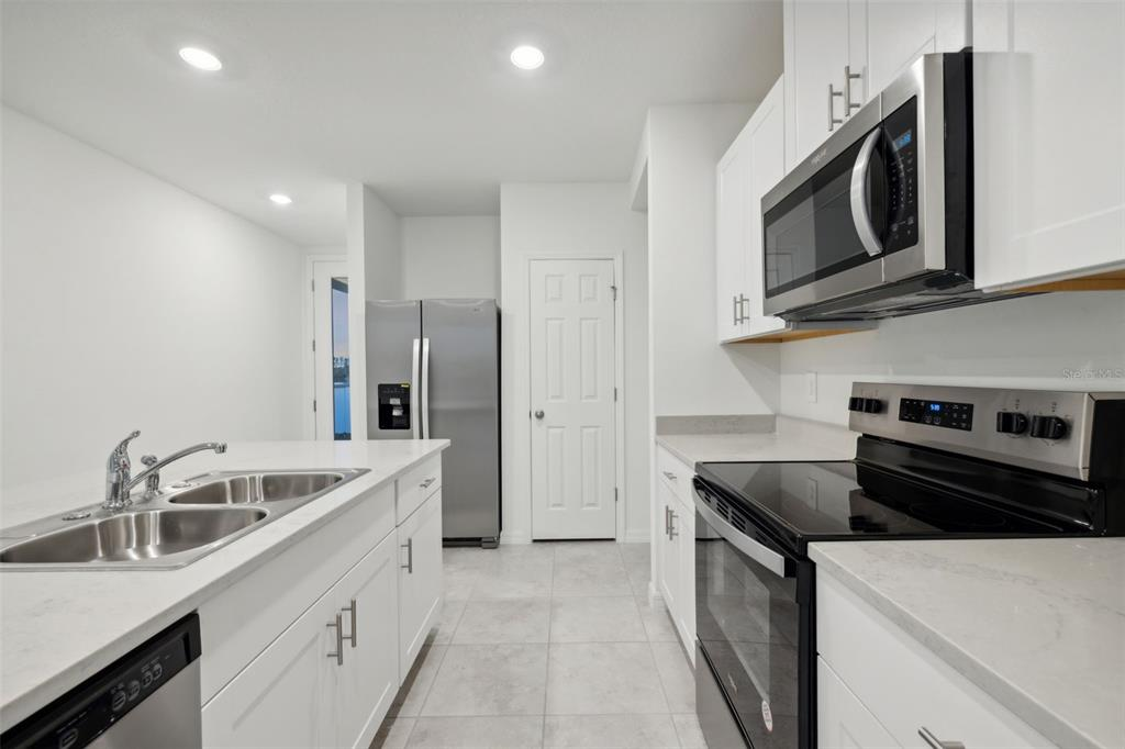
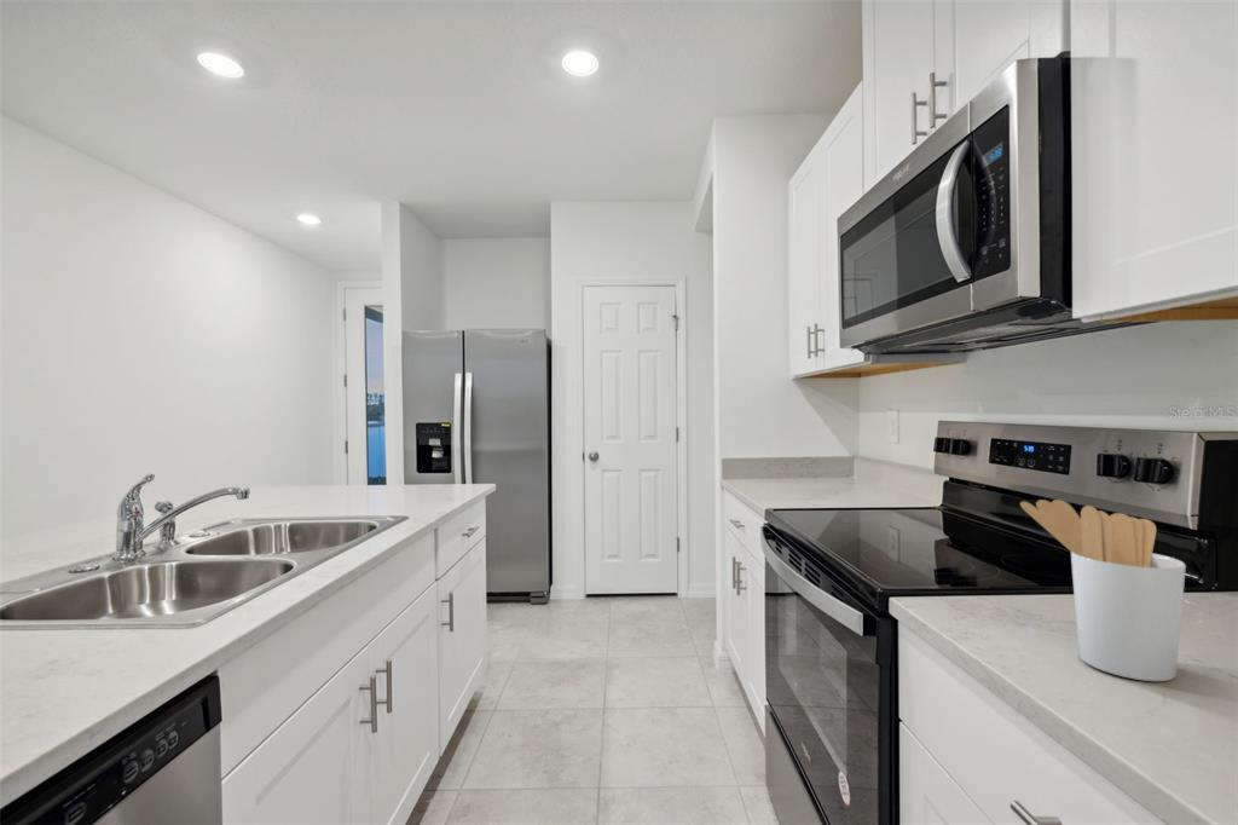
+ utensil holder [1019,498,1187,682]
